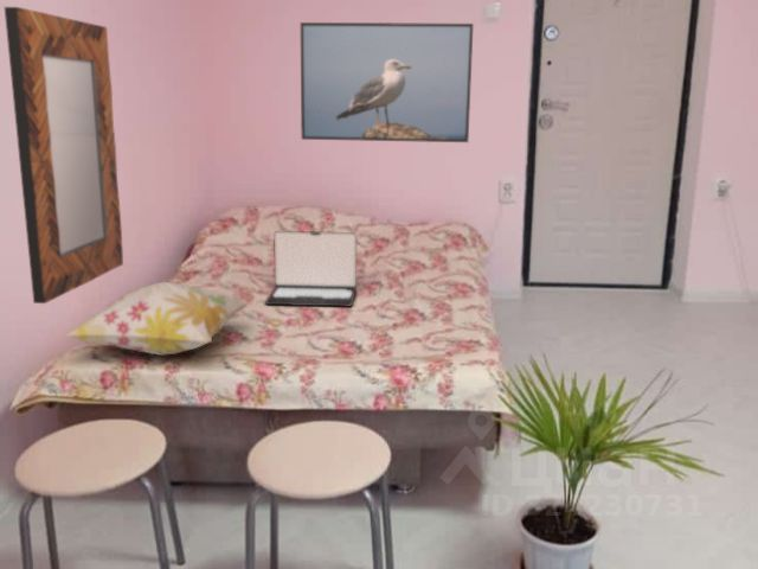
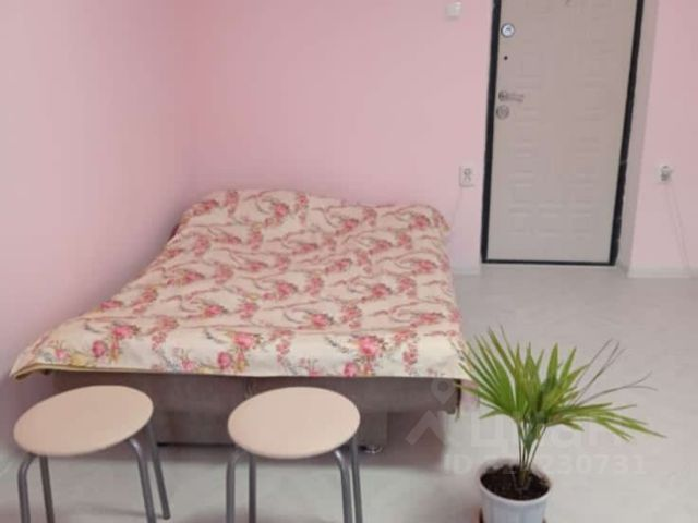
- decorative pillow [64,281,250,357]
- laptop [264,230,358,308]
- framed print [300,21,475,143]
- home mirror [4,6,124,305]
